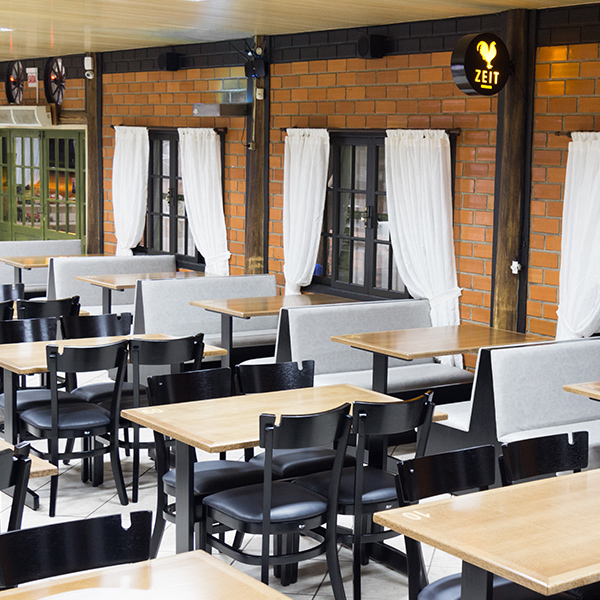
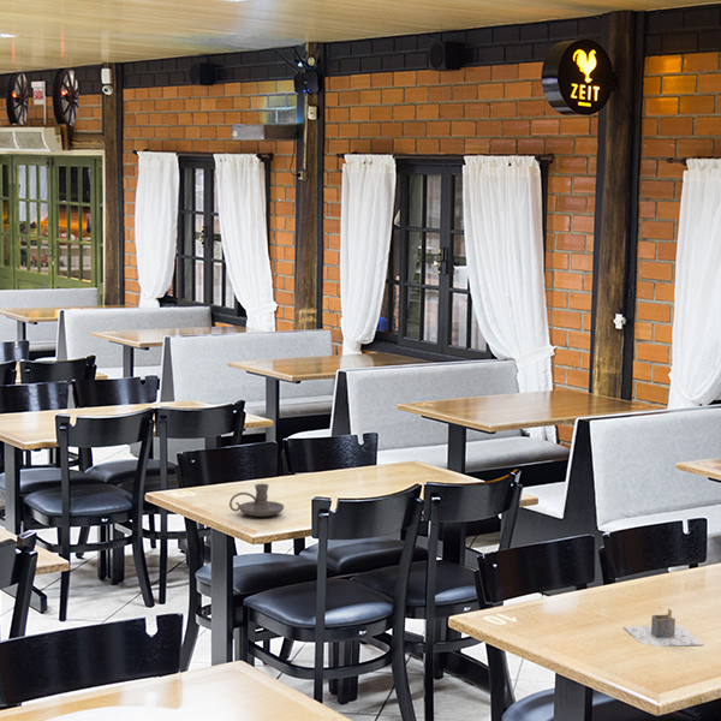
+ napkin holder [624,607,704,648]
+ candle holder [228,483,285,518]
